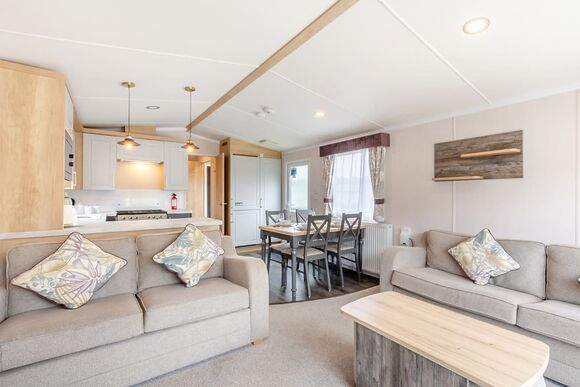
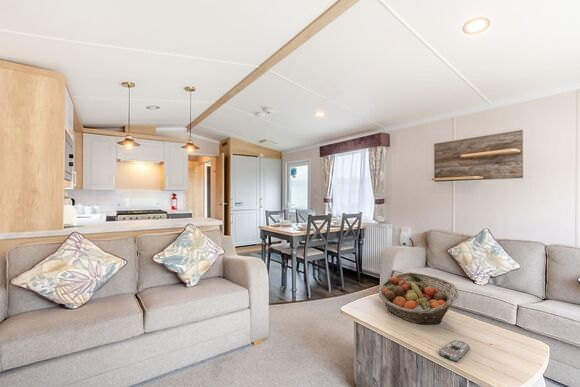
+ remote control [438,339,471,363]
+ fruit basket [377,272,459,325]
